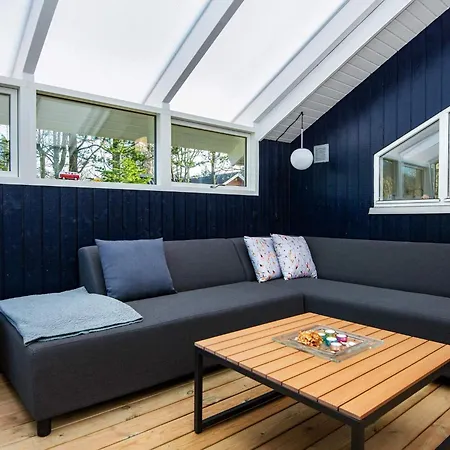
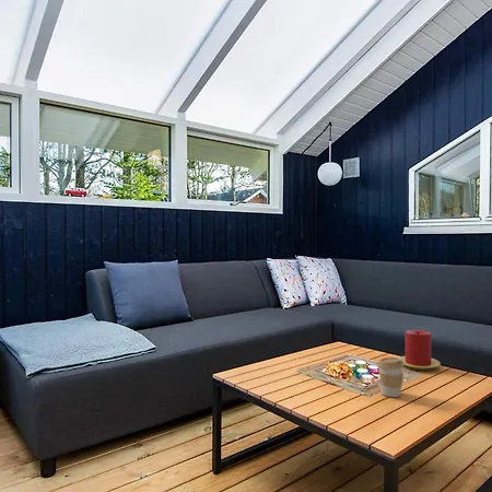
+ coffee cup [376,356,405,398]
+ candle [397,329,442,371]
